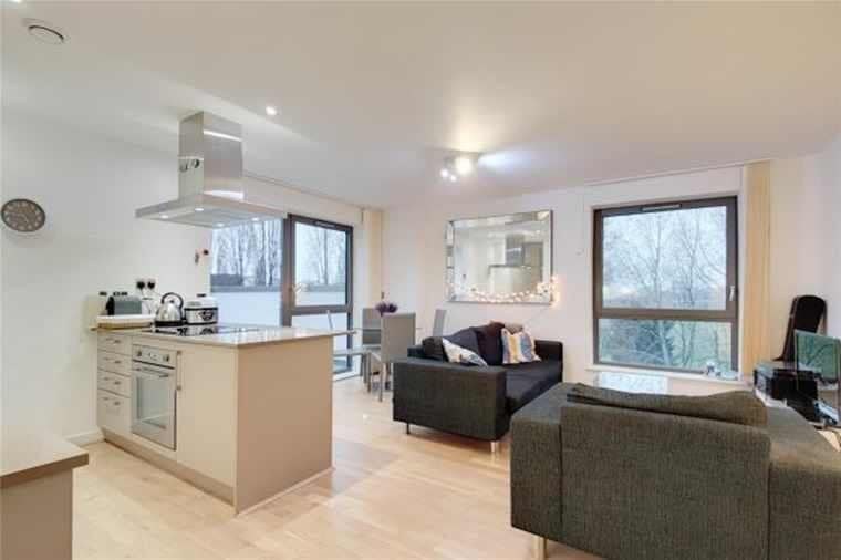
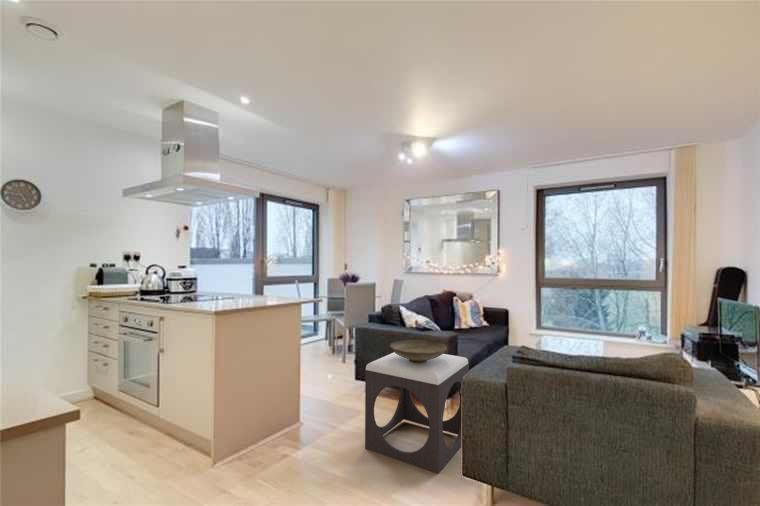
+ decorative bowl [389,339,448,363]
+ footstool [364,351,470,475]
